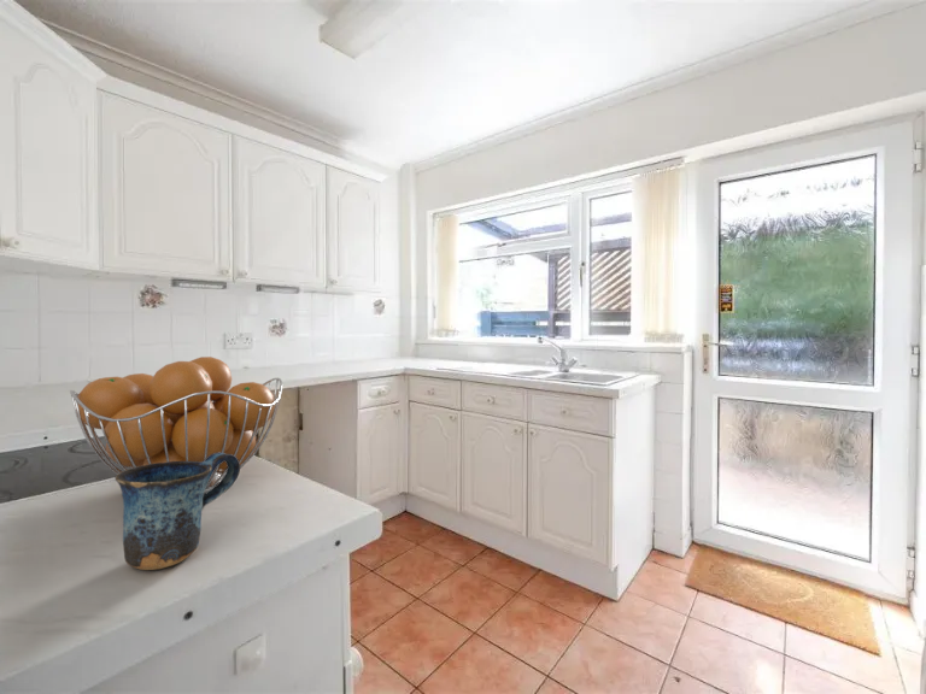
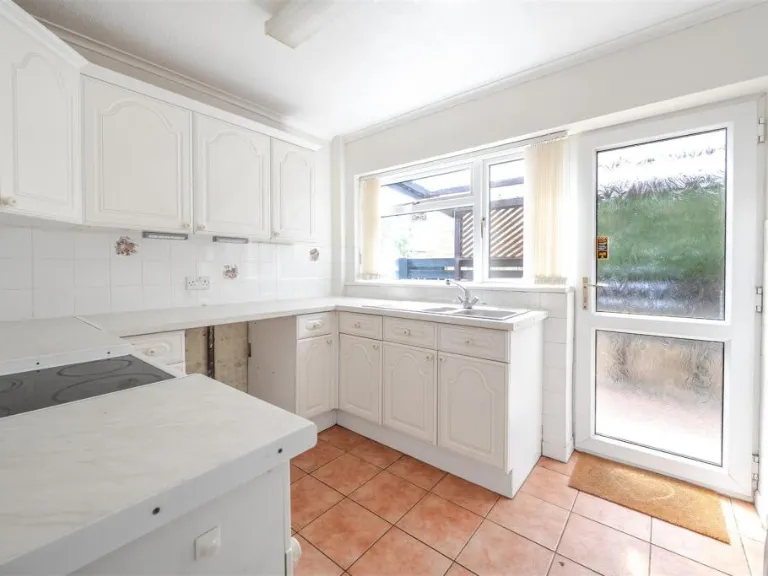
- fruit basket [69,355,283,494]
- mug [115,452,241,571]
